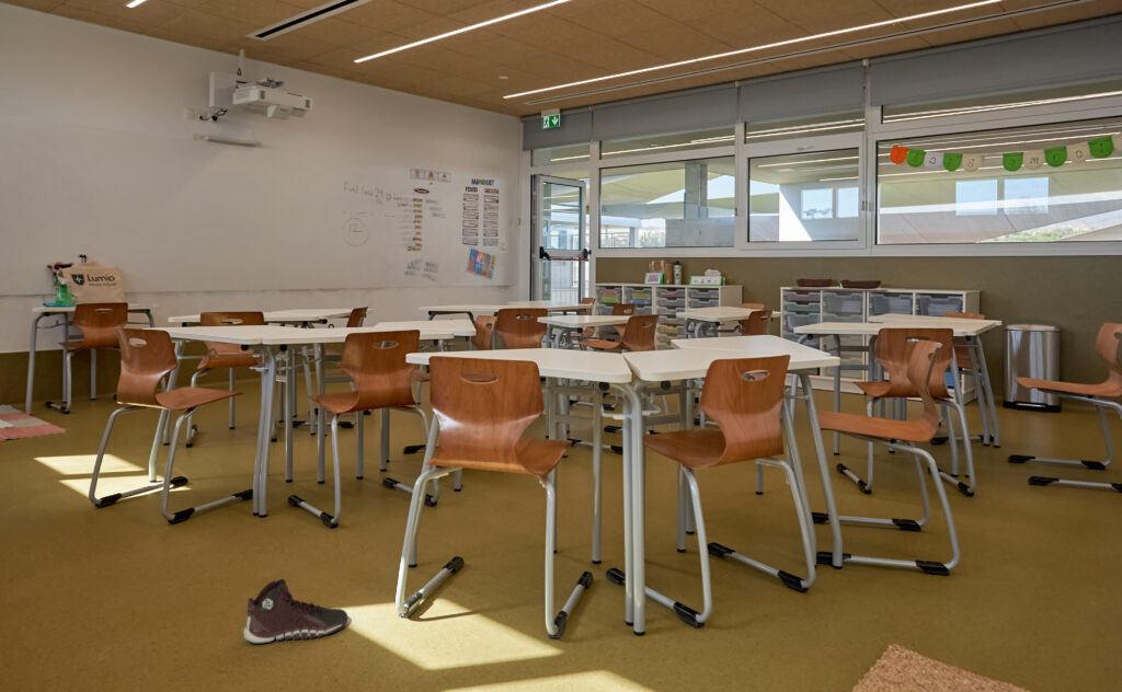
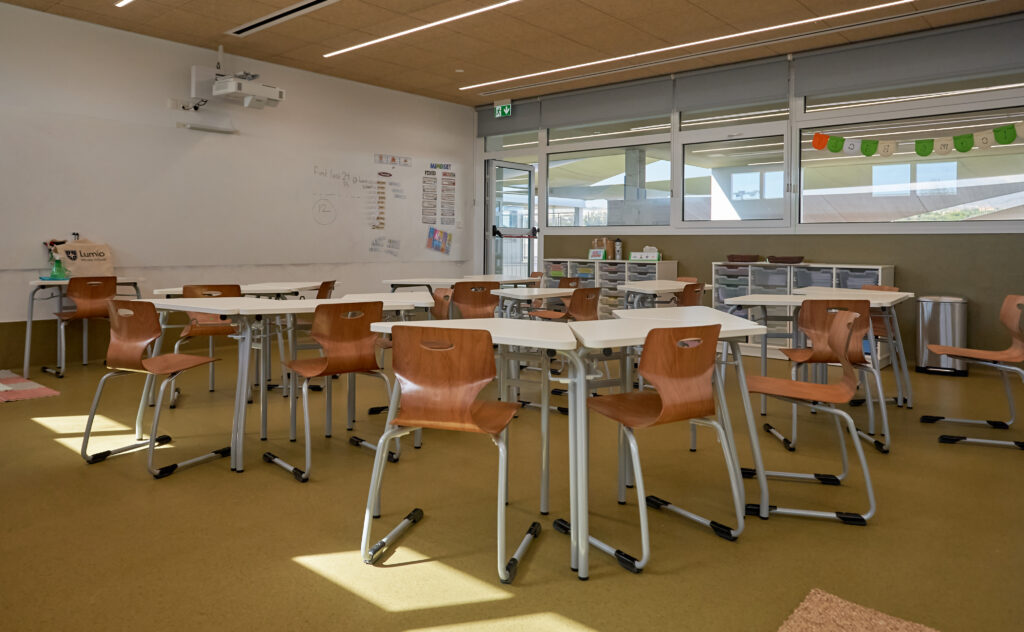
- sneaker [242,578,350,645]
